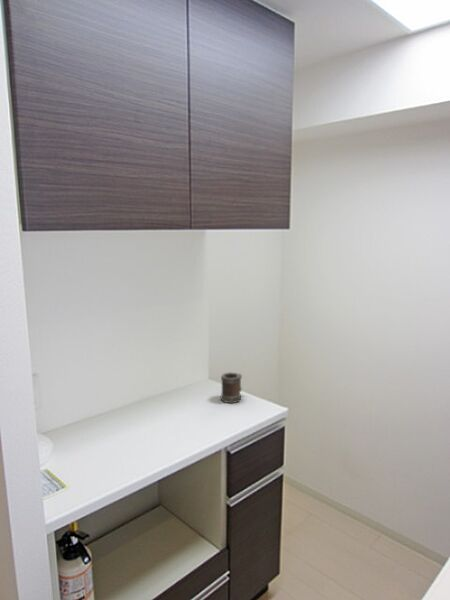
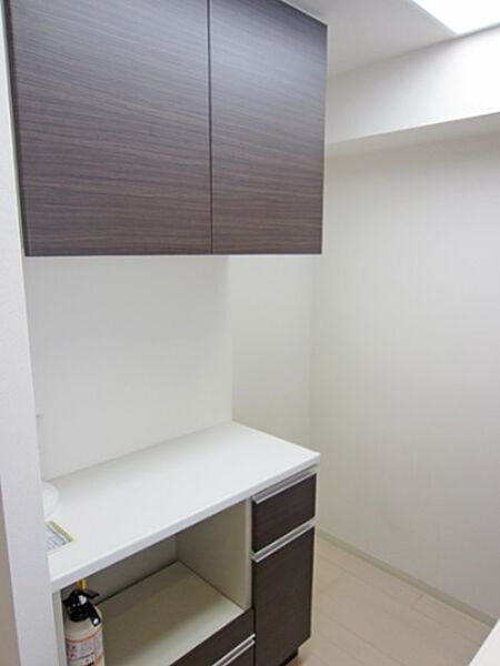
- mug [219,371,243,404]
